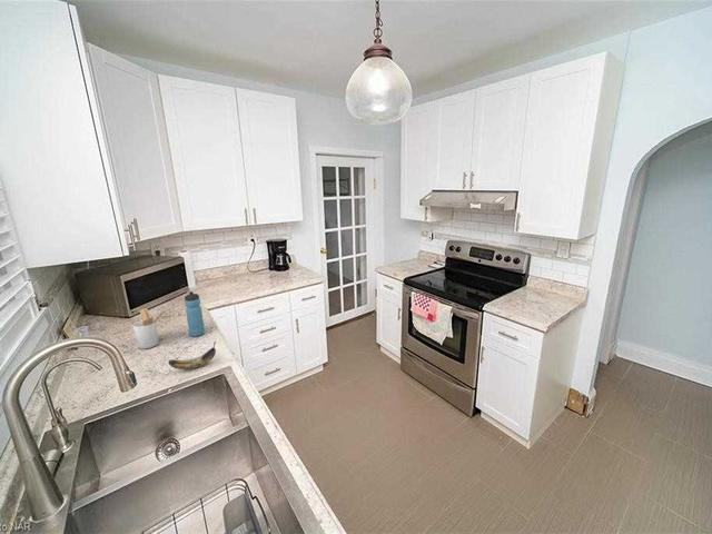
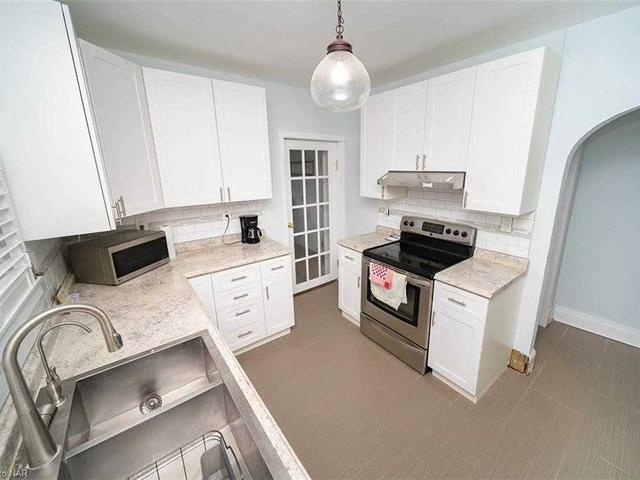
- banana [167,340,217,370]
- utensil holder [131,307,167,350]
- water bottle [184,290,206,338]
